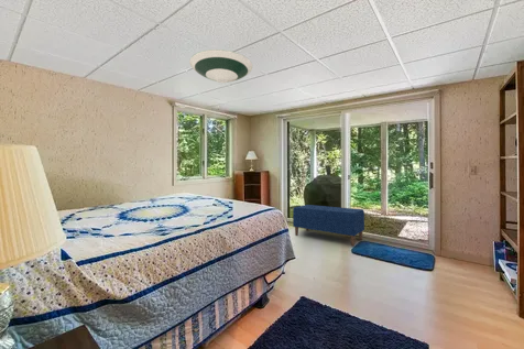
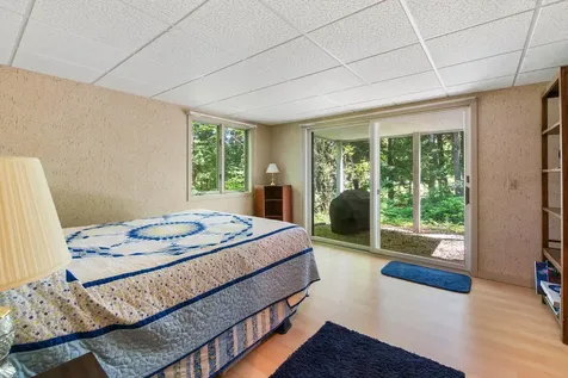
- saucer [188,48,253,84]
- bench [292,204,365,247]
